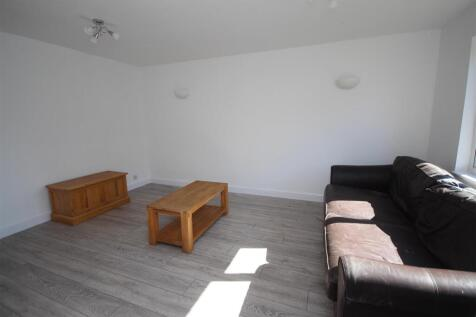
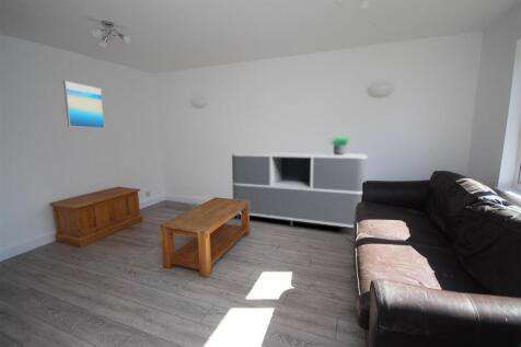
+ potted plant [326,130,355,155]
+ sideboard [231,152,368,229]
+ wall art [62,80,106,129]
